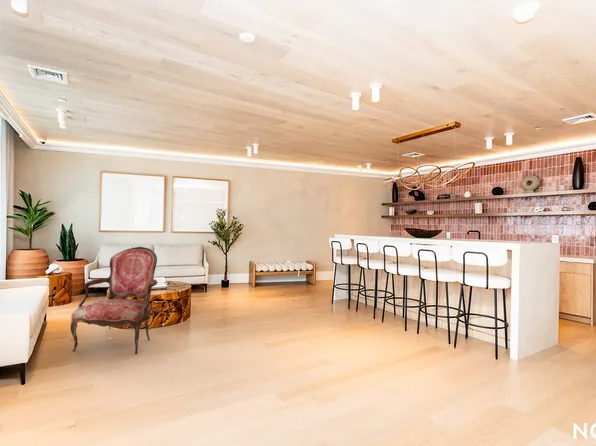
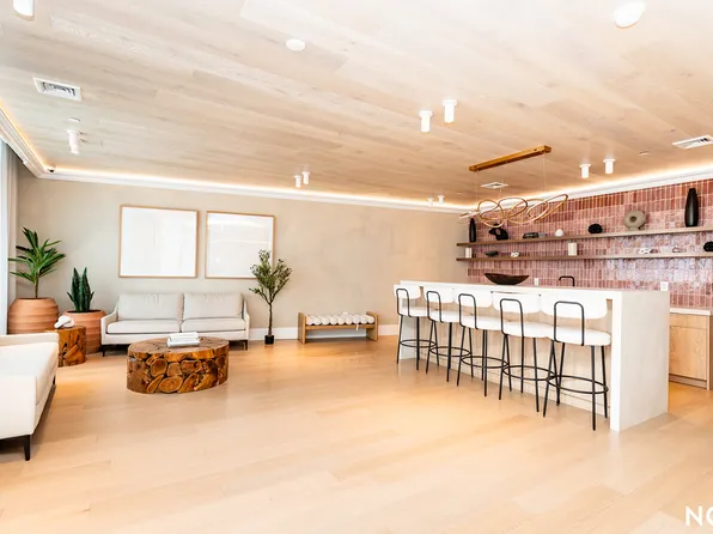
- armchair [69,246,159,355]
